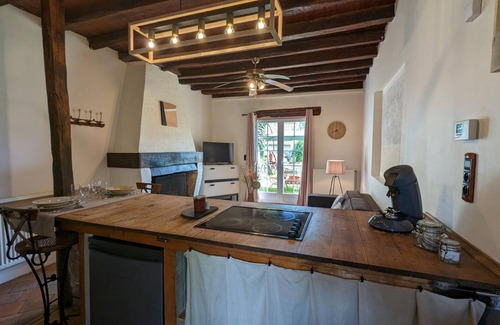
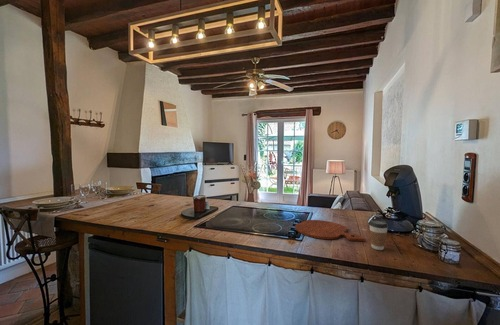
+ cutting board [294,219,366,242]
+ coffee cup [368,219,389,251]
